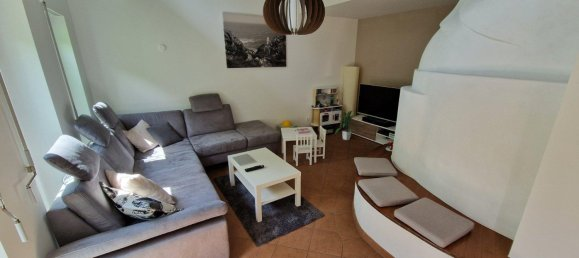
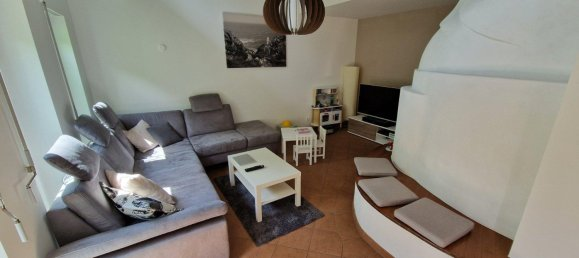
- indoor plant [334,109,361,141]
